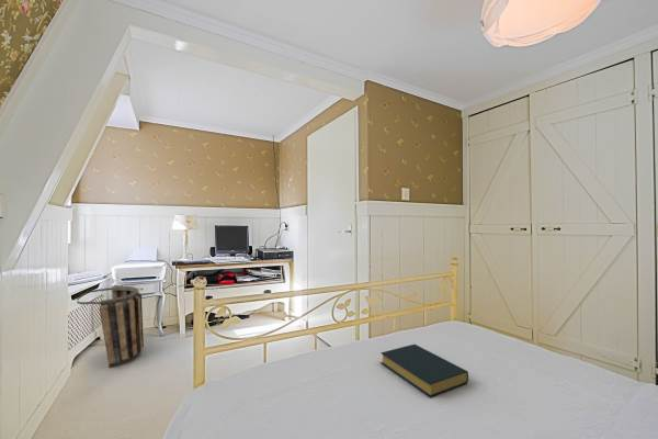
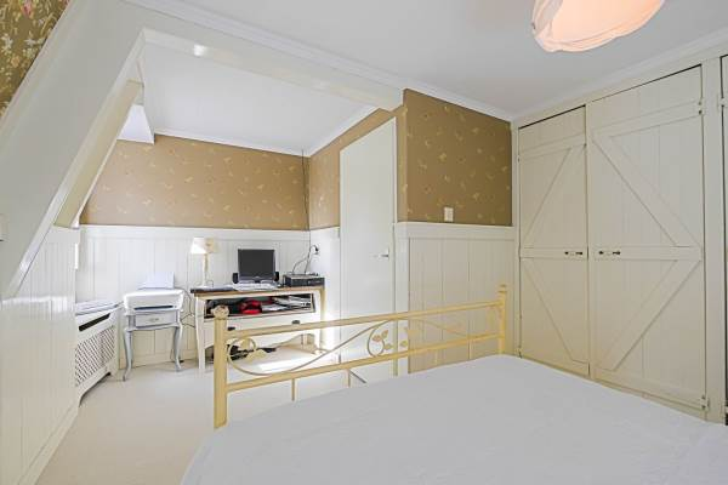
- hardback book [379,344,469,398]
- basket [76,285,145,369]
